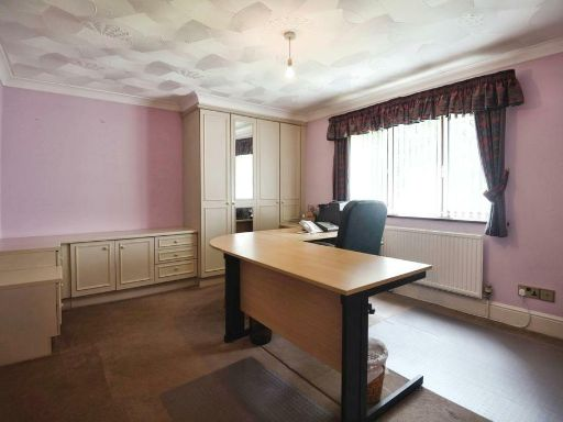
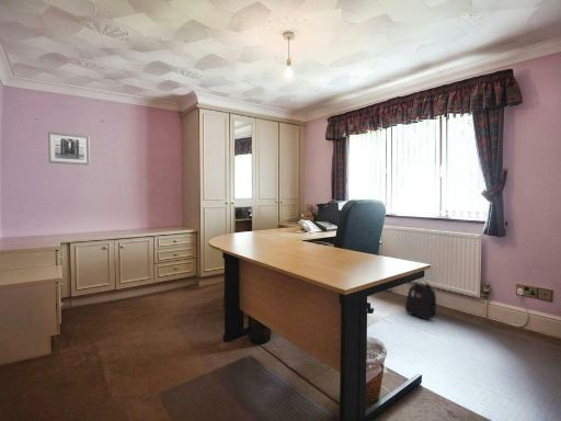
+ backpack [404,277,437,320]
+ wall art [47,130,91,167]
